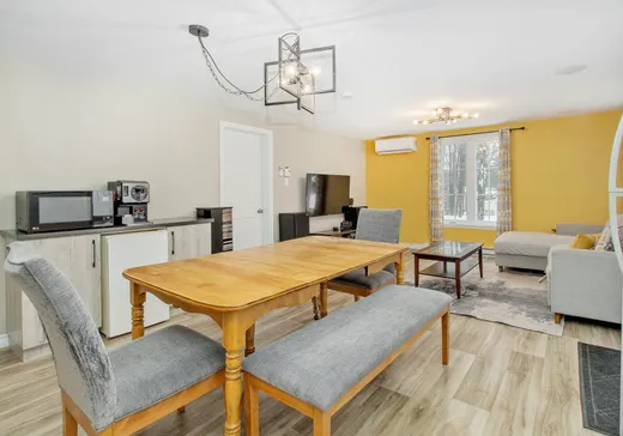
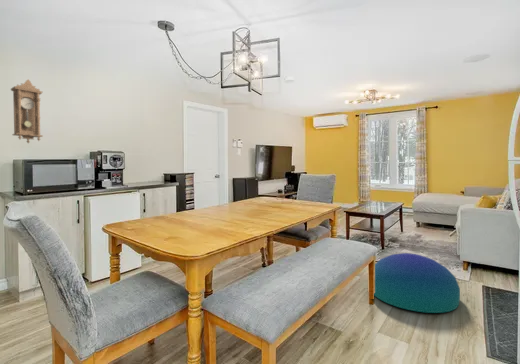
+ pendulum clock [10,79,44,144]
+ pouf [373,252,461,314]
